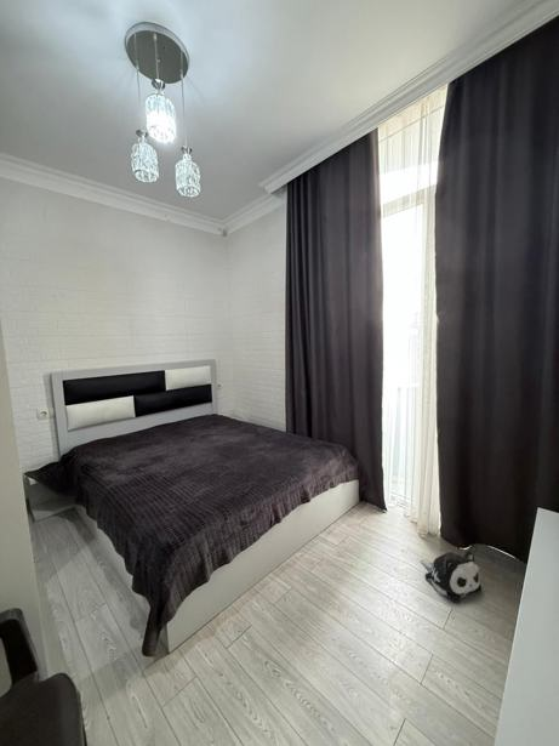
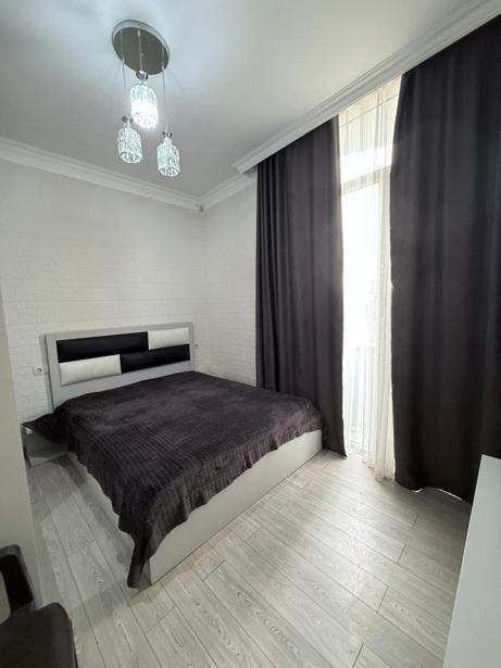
- plush toy [418,549,483,603]
